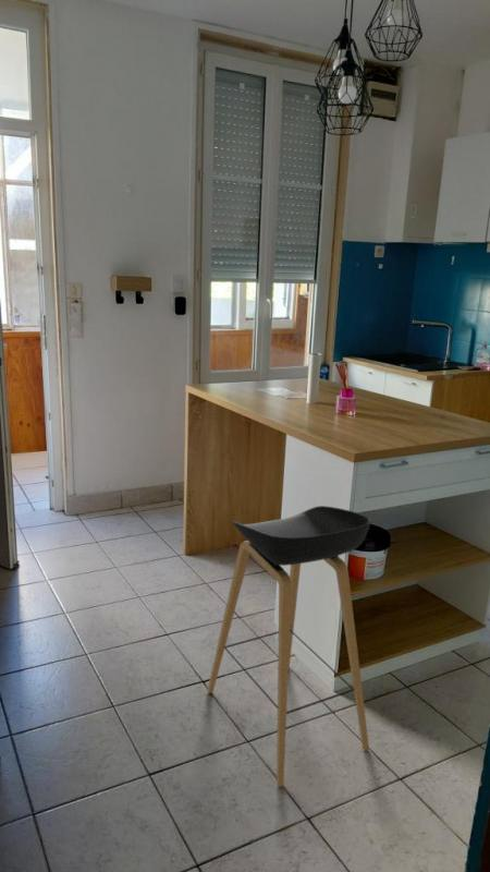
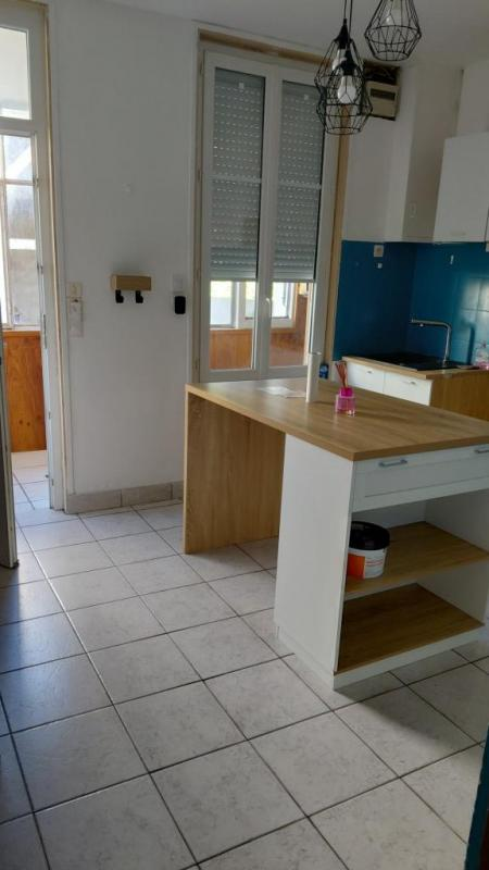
- stool [206,505,372,788]
